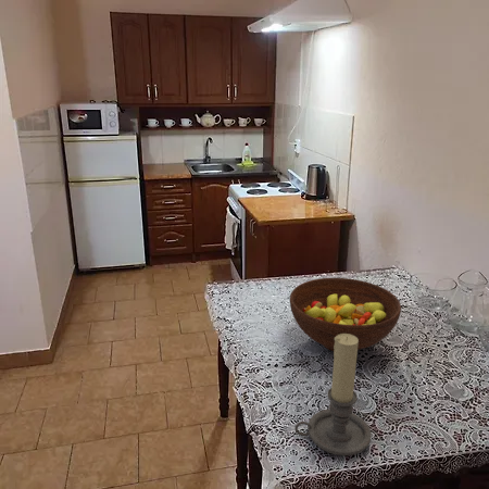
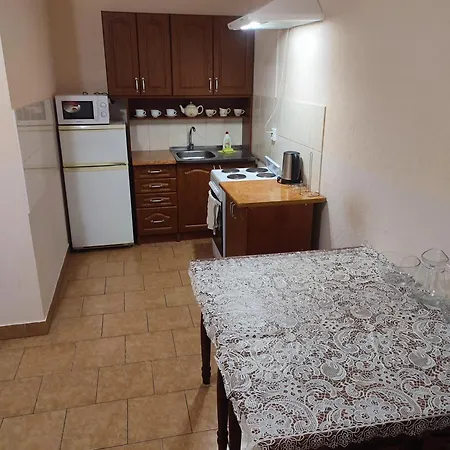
- candle holder [294,334,373,456]
- fruit bowl [289,277,402,352]
